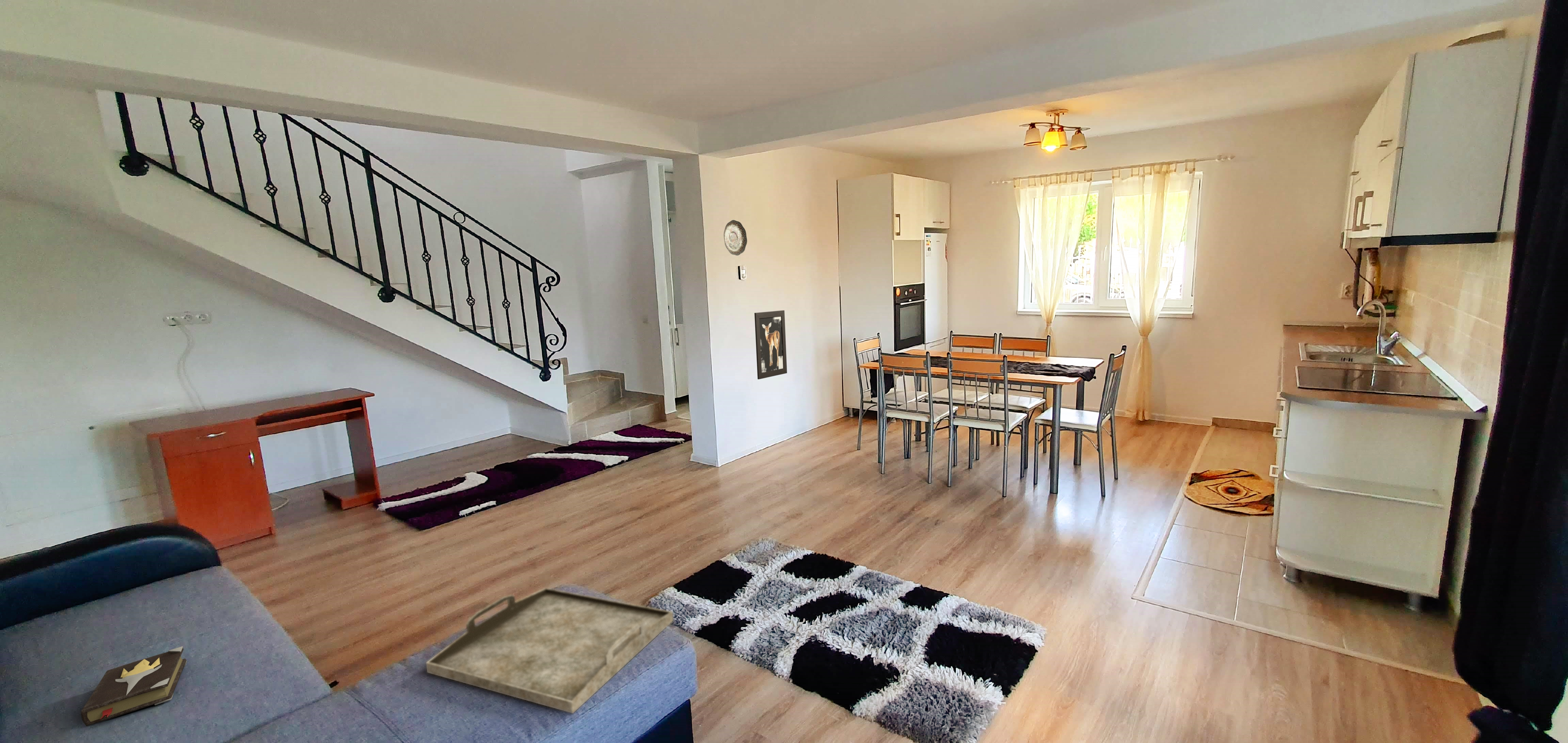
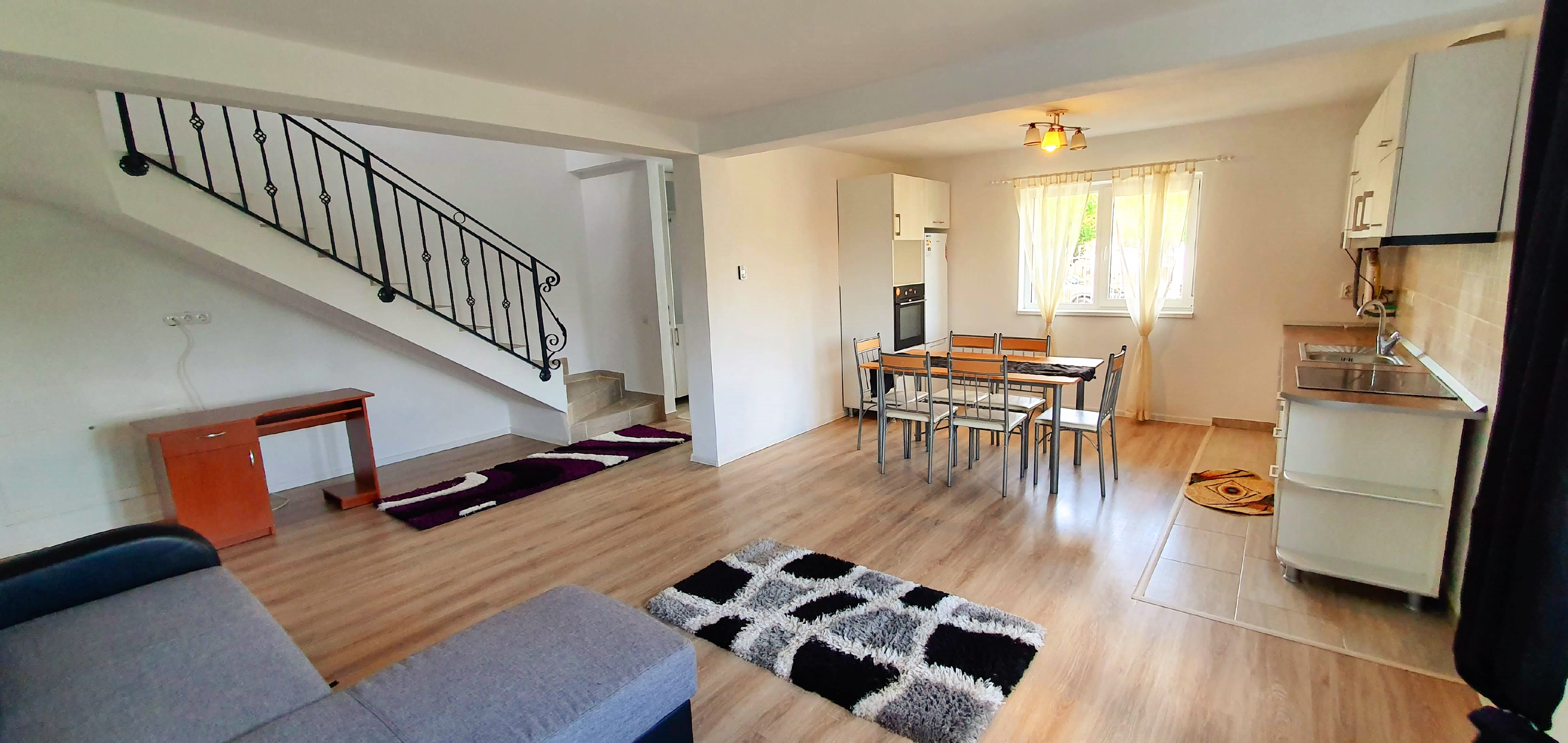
- serving tray [426,588,674,714]
- hardback book [80,646,187,727]
- decorative plate [723,219,748,256]
- wall art [754,310,787,380]
